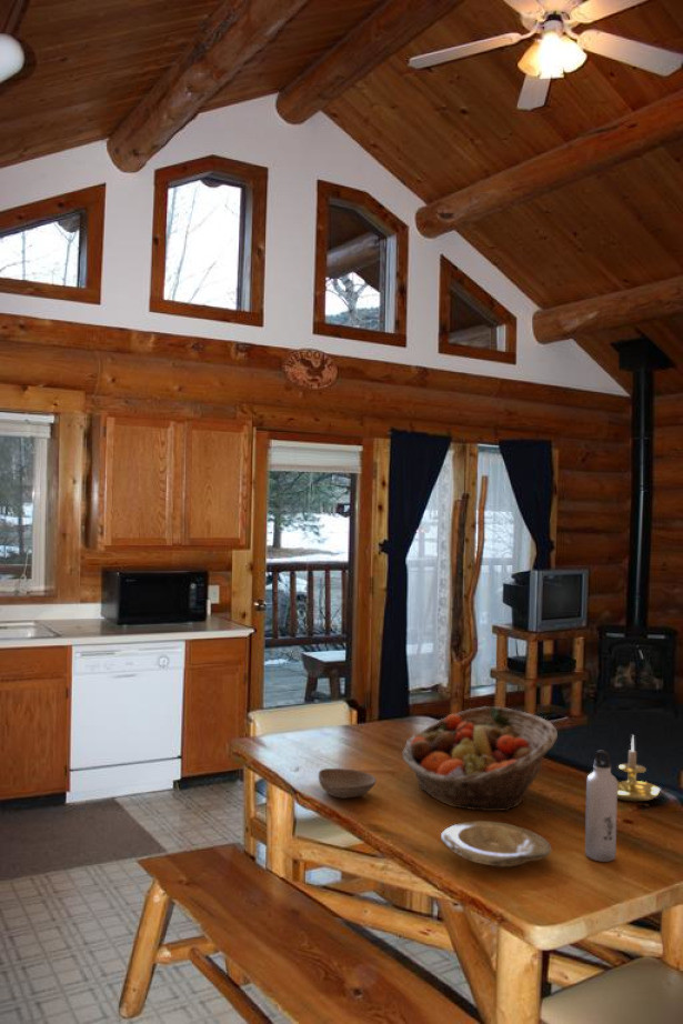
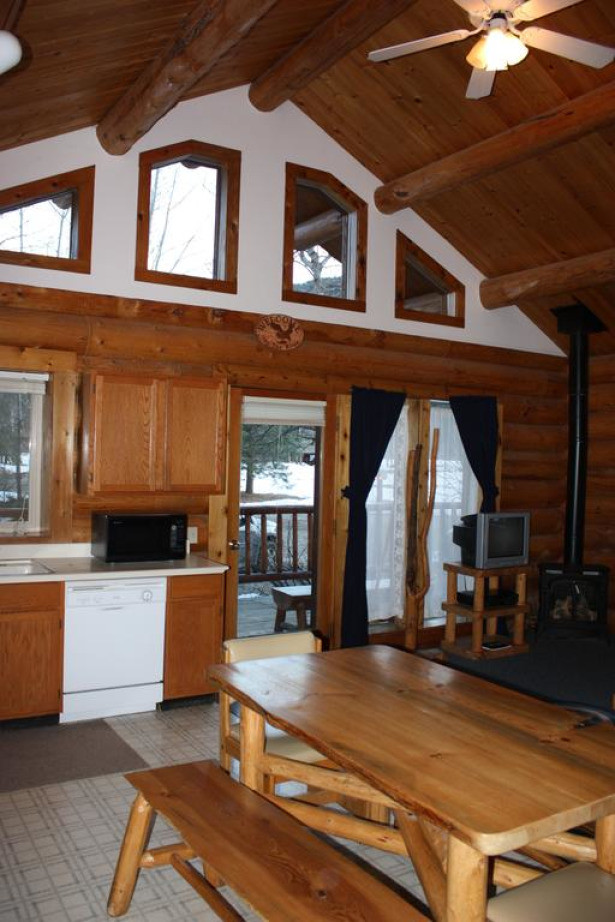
- plate [440,820,552,867]
- bowl [318,767,378,800]
- candle holder [616,734,662,802]
- fruit basket [401,705,559,812]
- water bottle [584,750,619,863]
